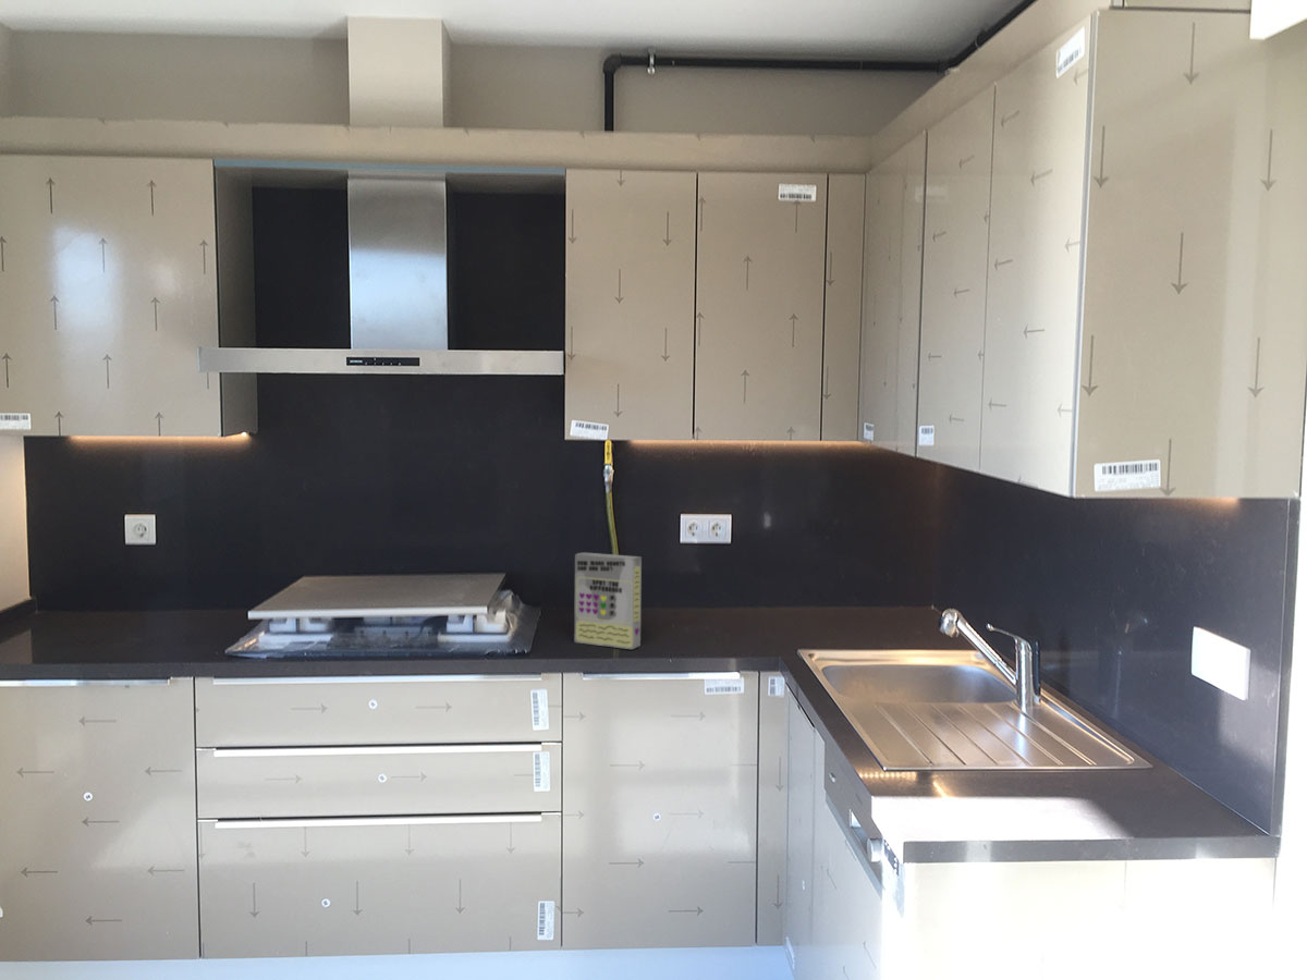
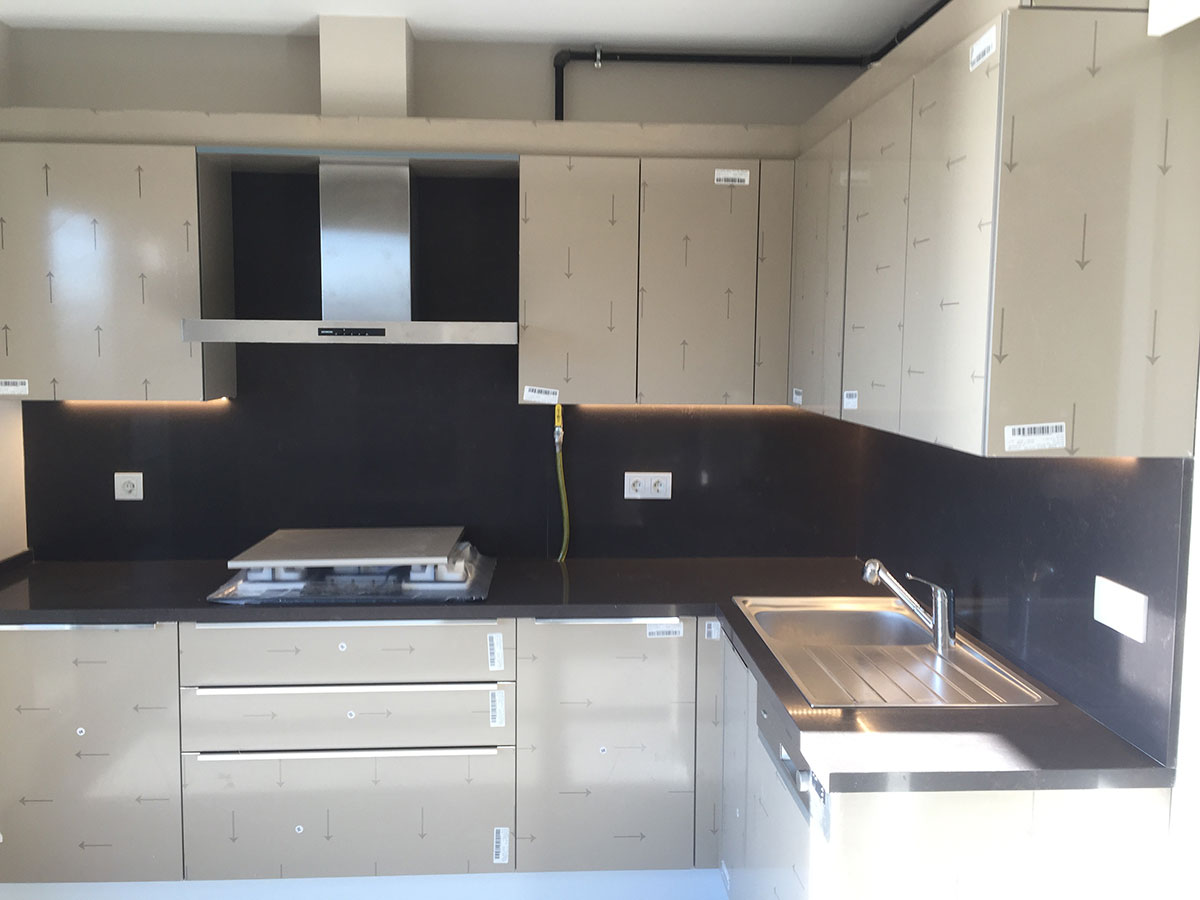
- cereal box [573,551,643,650]
